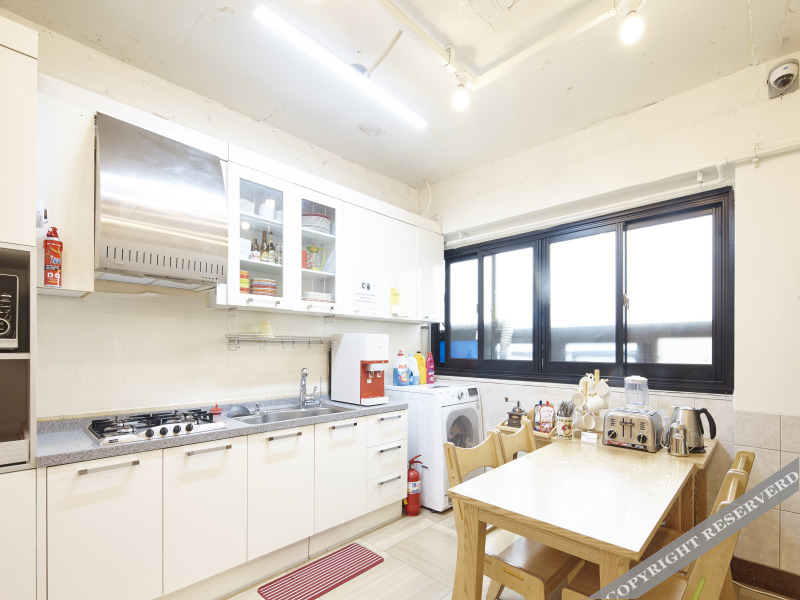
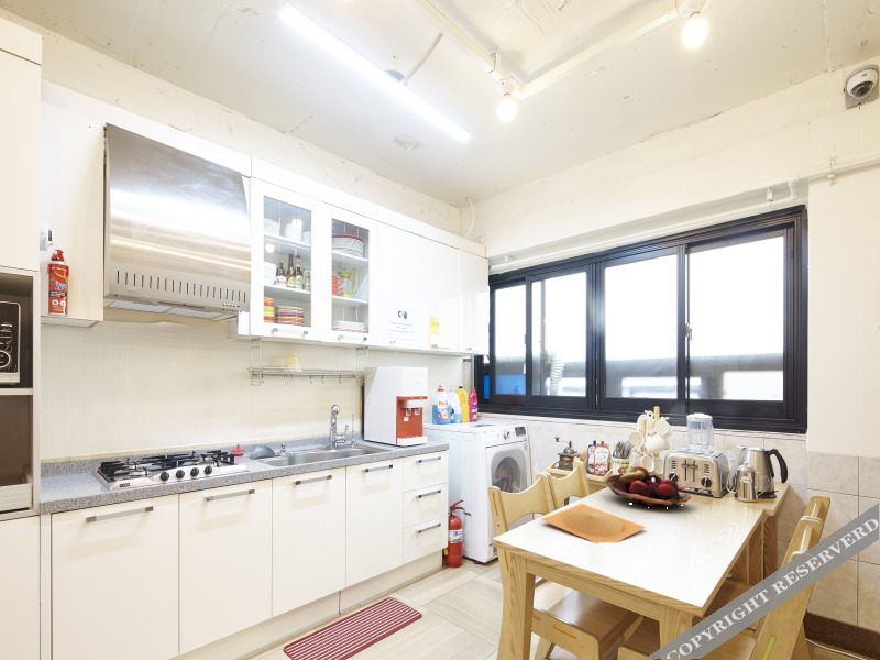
+ plate [540,503,647,544]
+ fruit basket [604,465,692,509]
